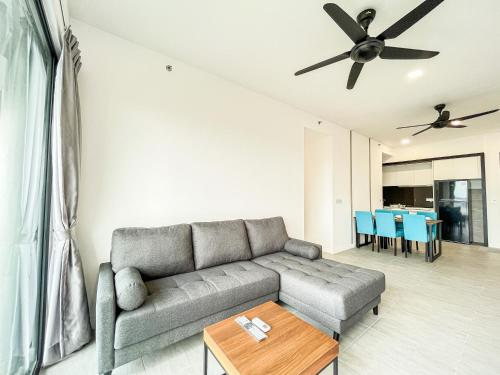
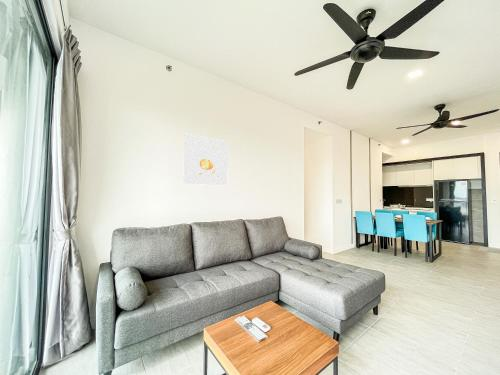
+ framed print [182,133,229,186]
